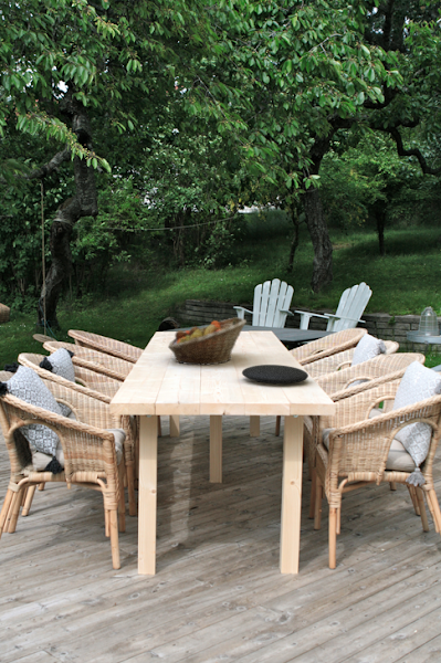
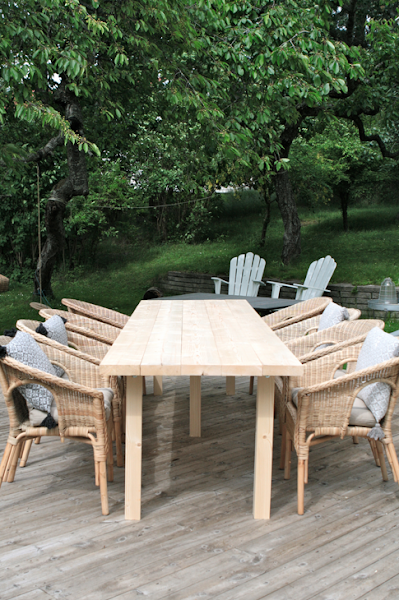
- fruit basket [167,316,248,367]
- plate [241,364,309,385]
